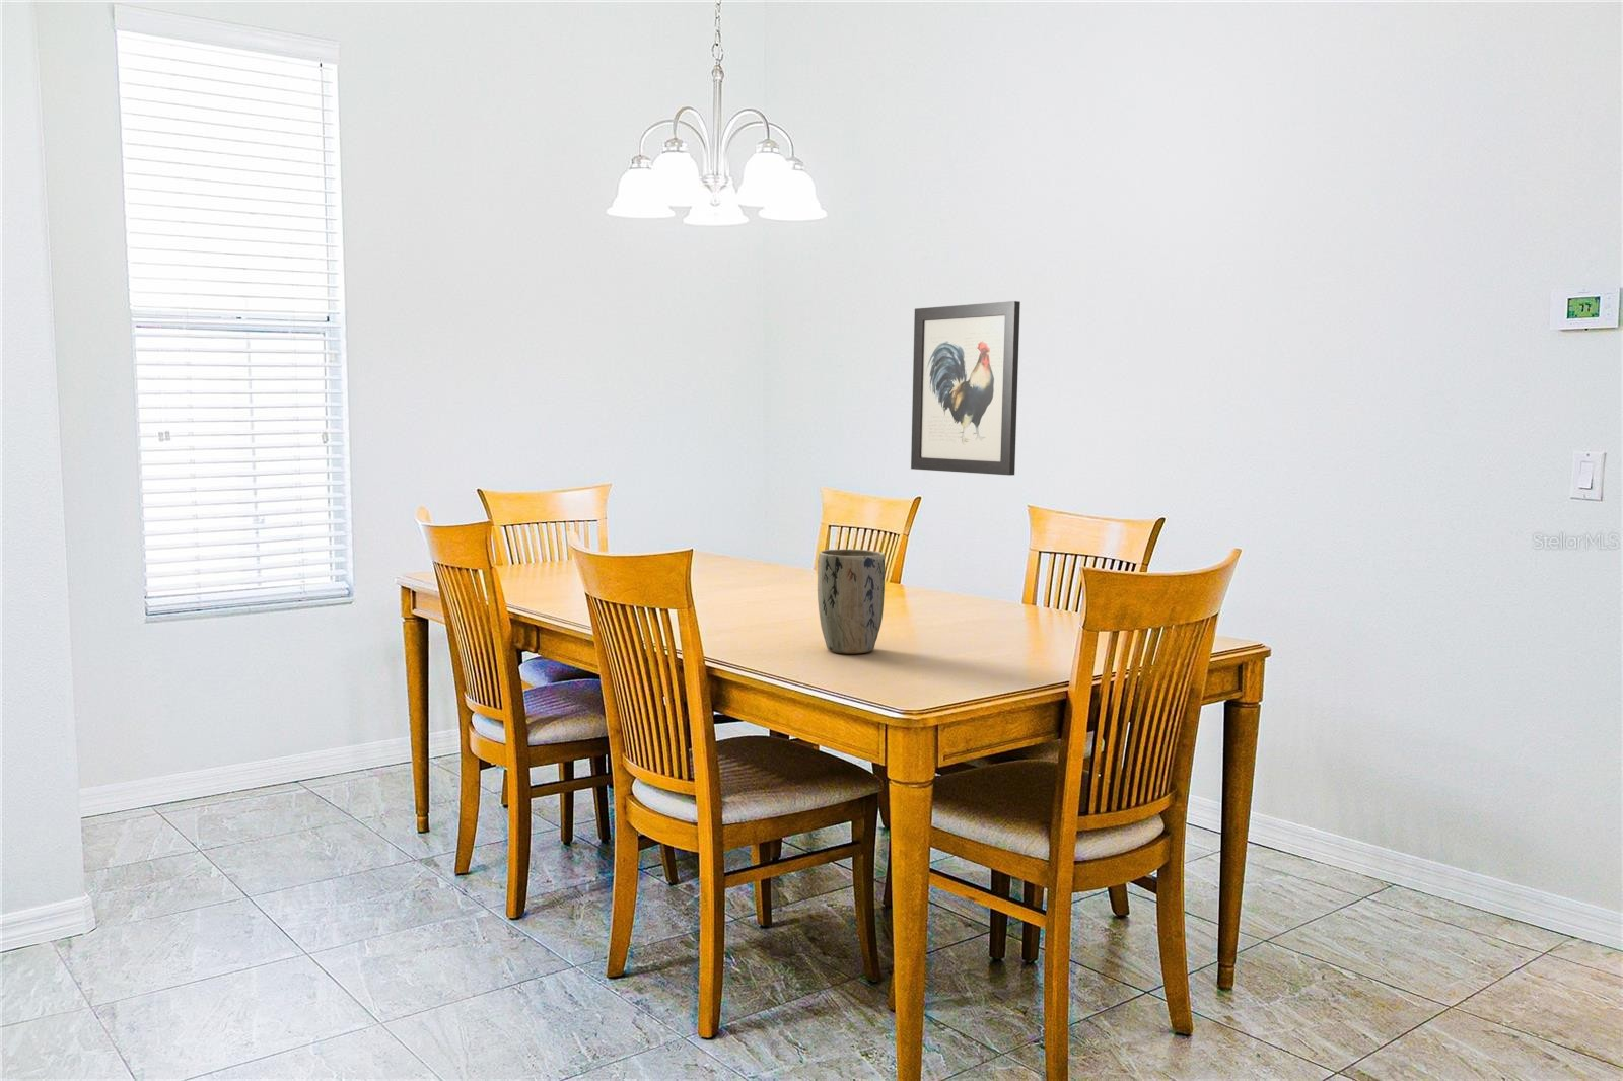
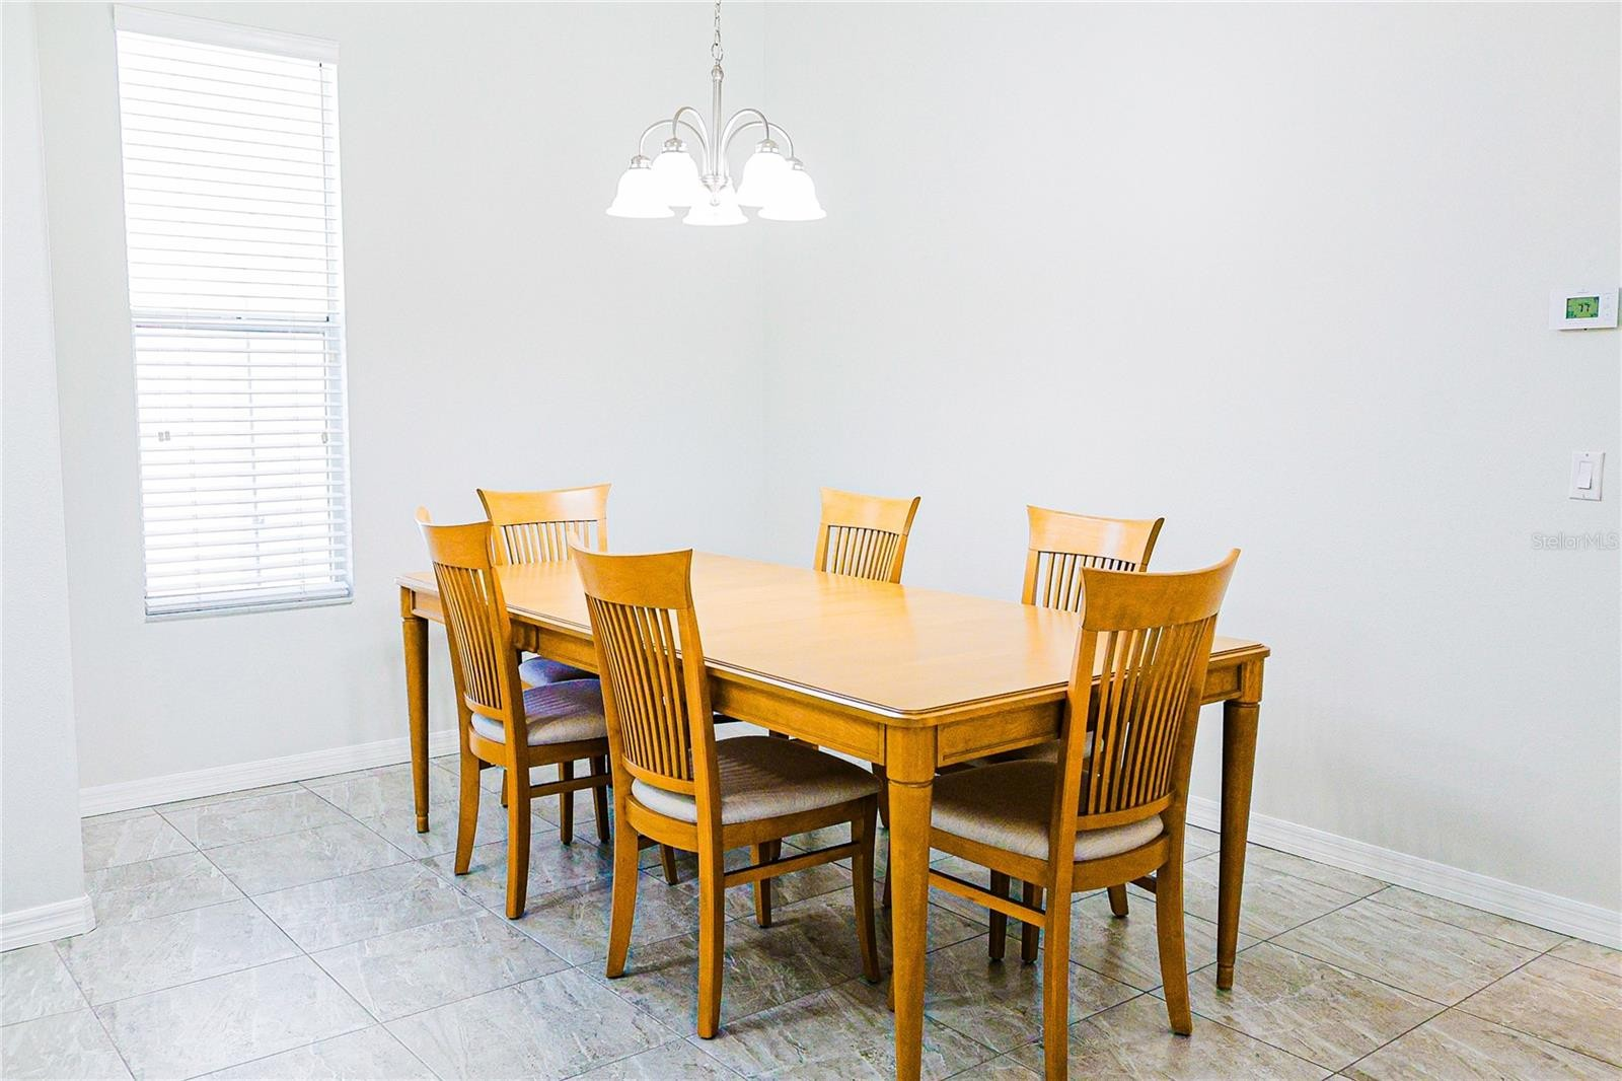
- plant pot [817,548,886,654]
- wall art [910,300,1022,477]
